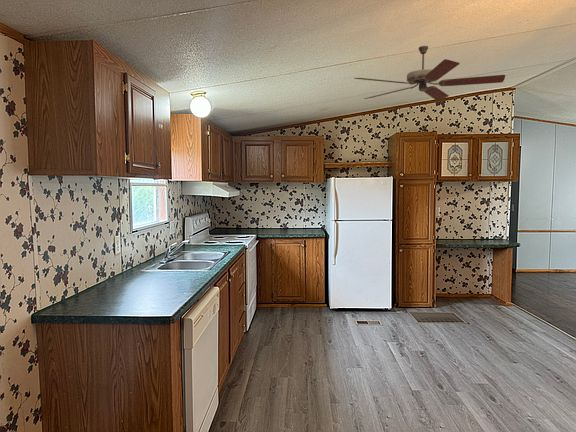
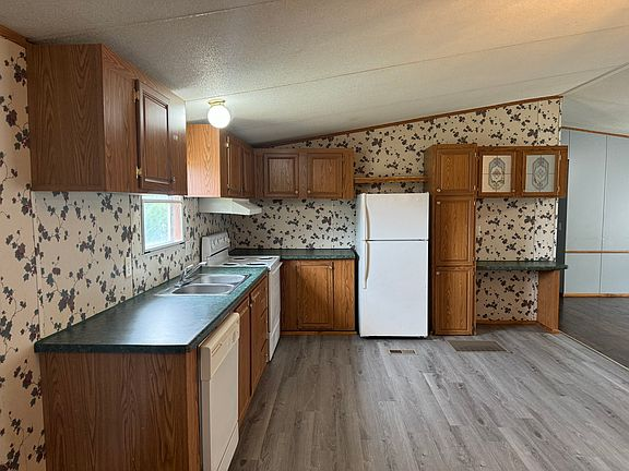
- ceiling fan [353,45,506,101]
